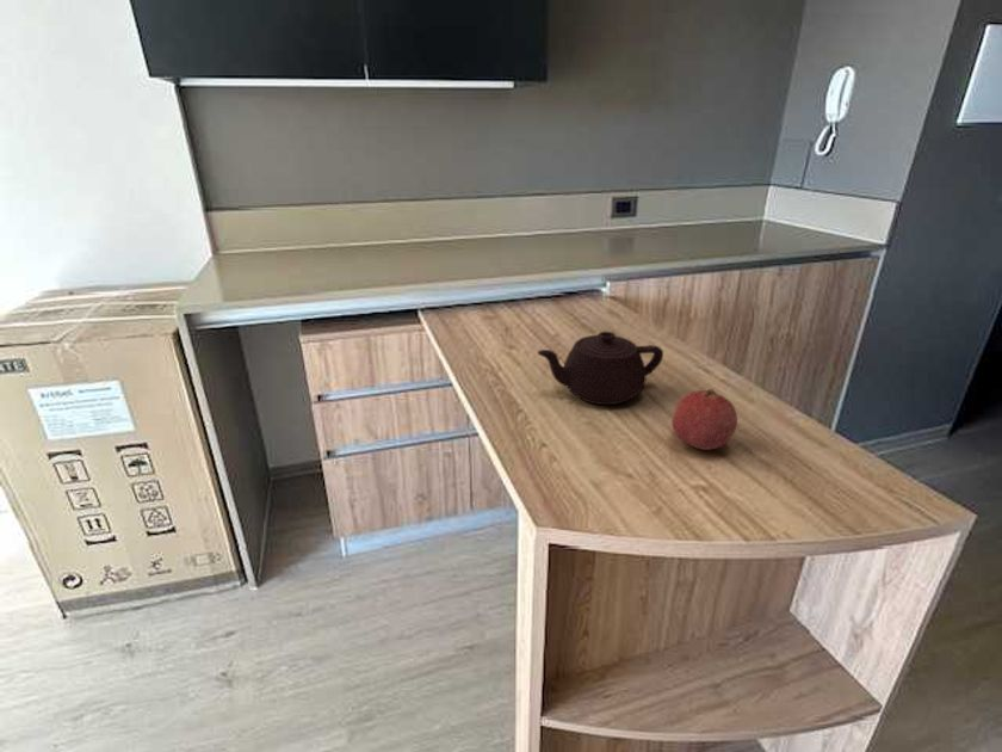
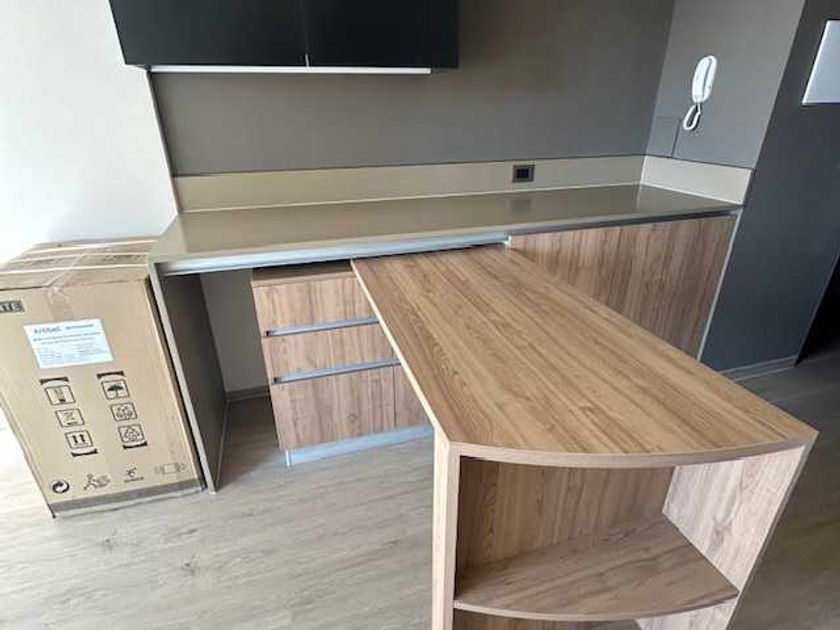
- fruit [670,388,738,451]
- teapot [537,331,664,406]
